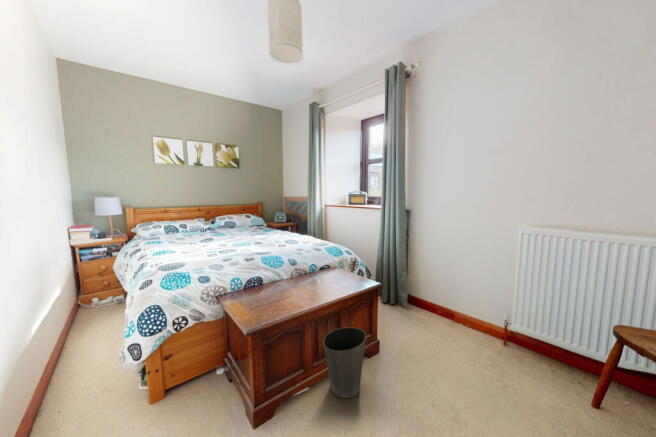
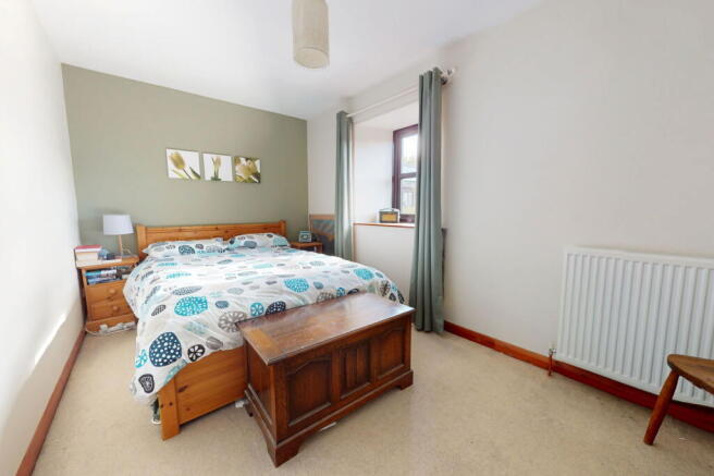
- waste basket [322,326,367,399]
